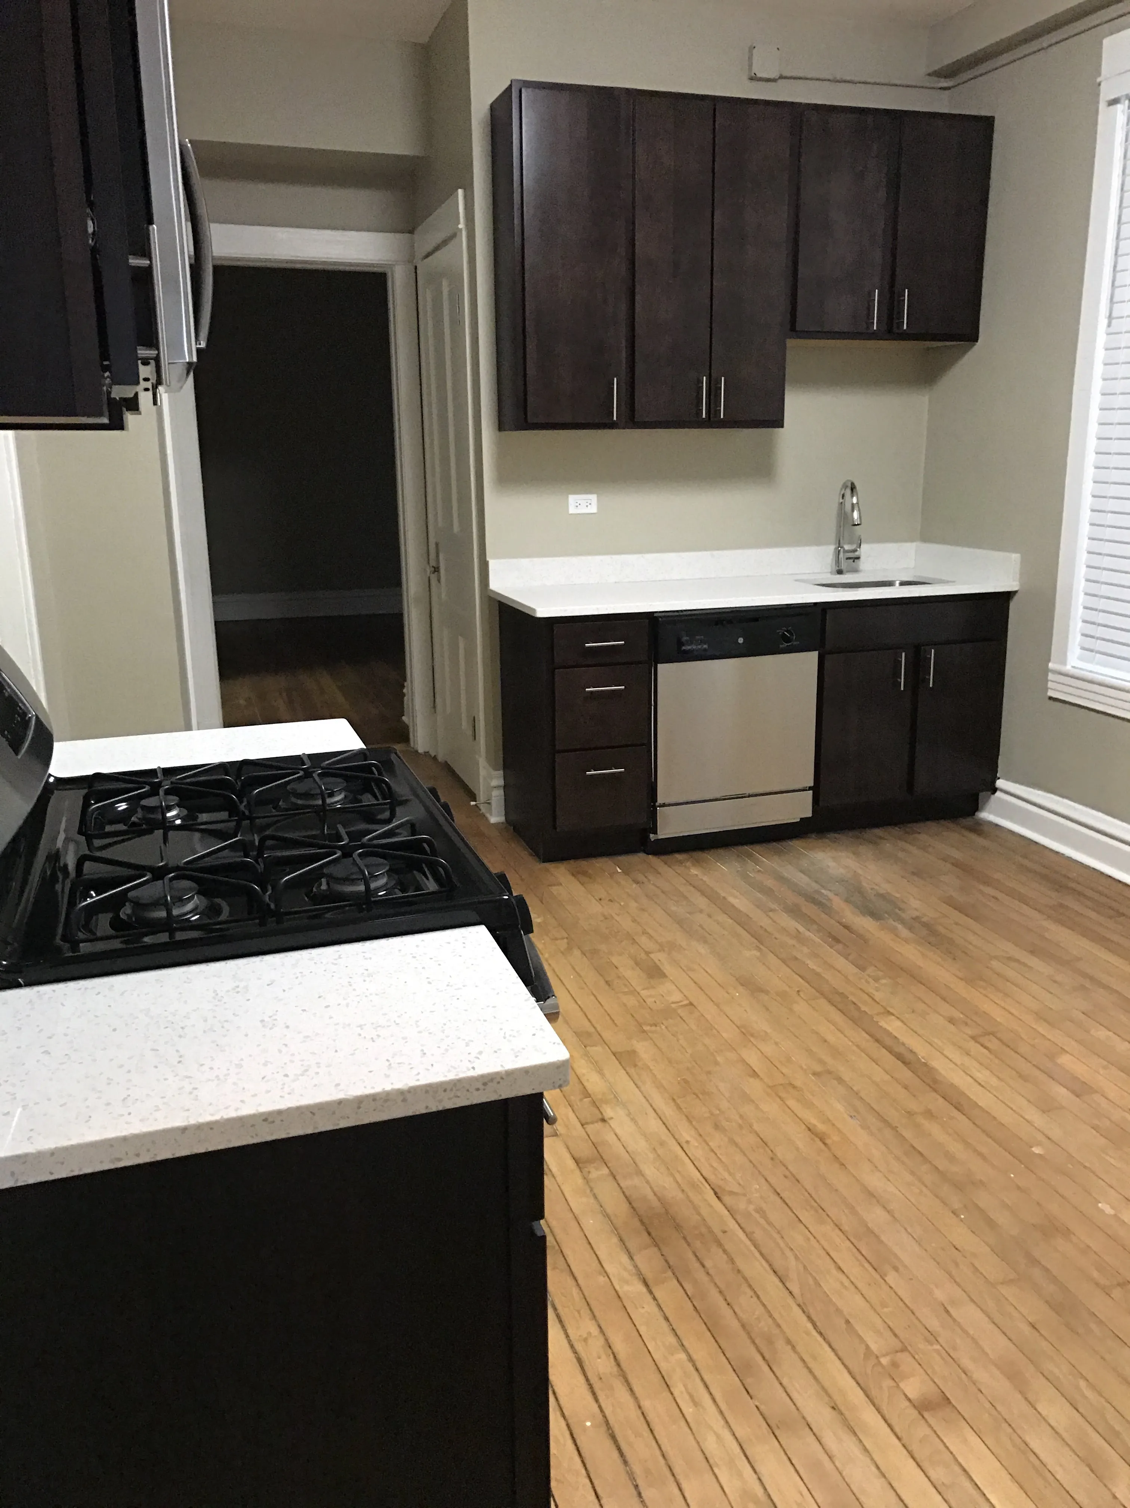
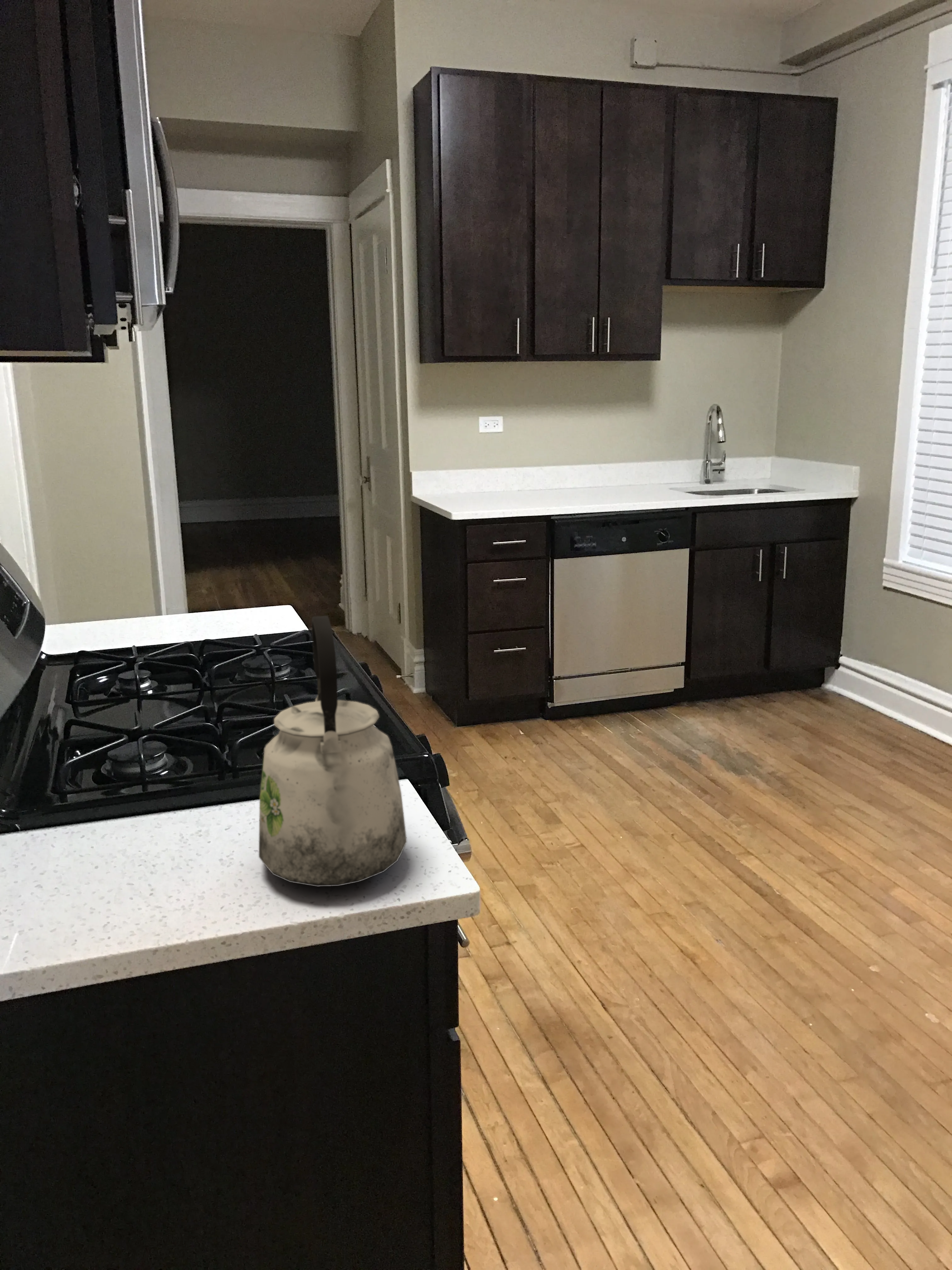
+ kettle [258,615,407,887]
